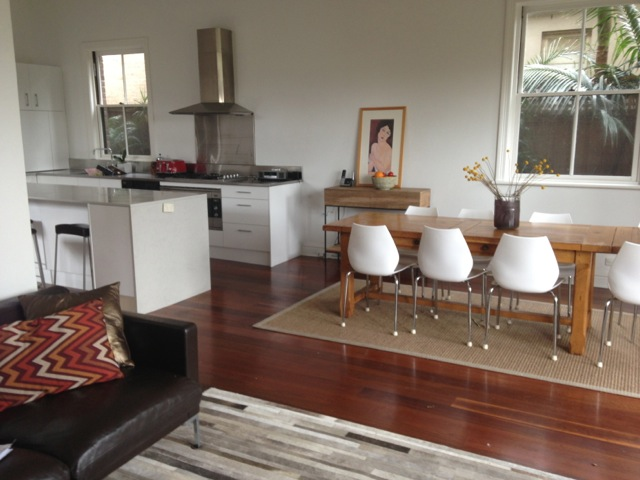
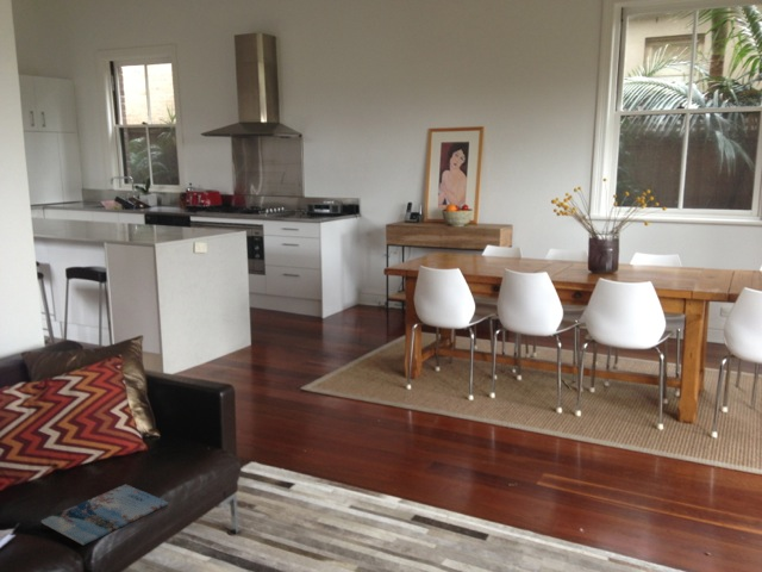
+ magazine [40,483,169,546]
